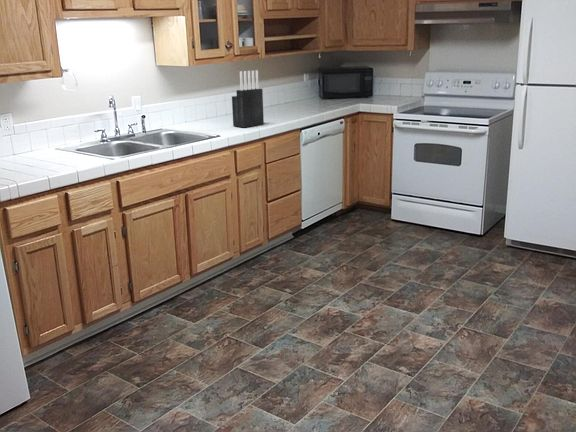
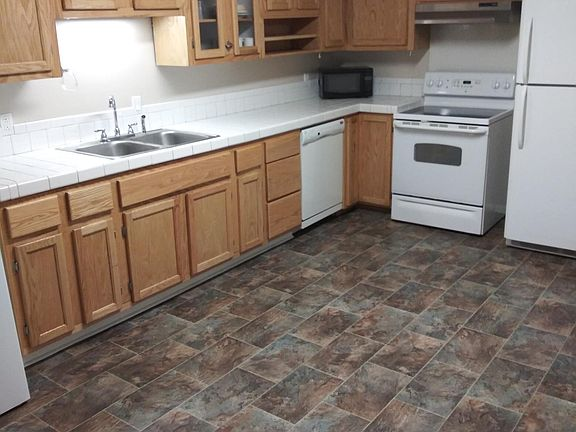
- knife block [231,69,265,128]
